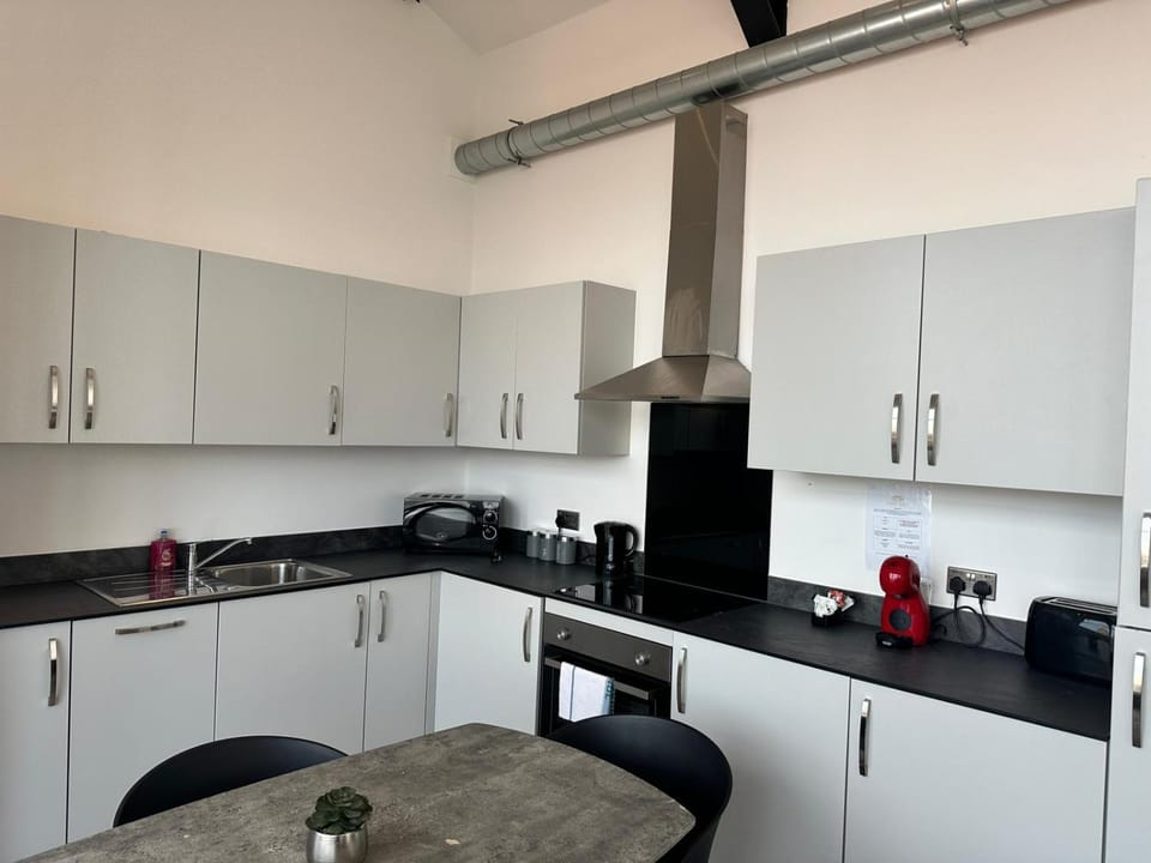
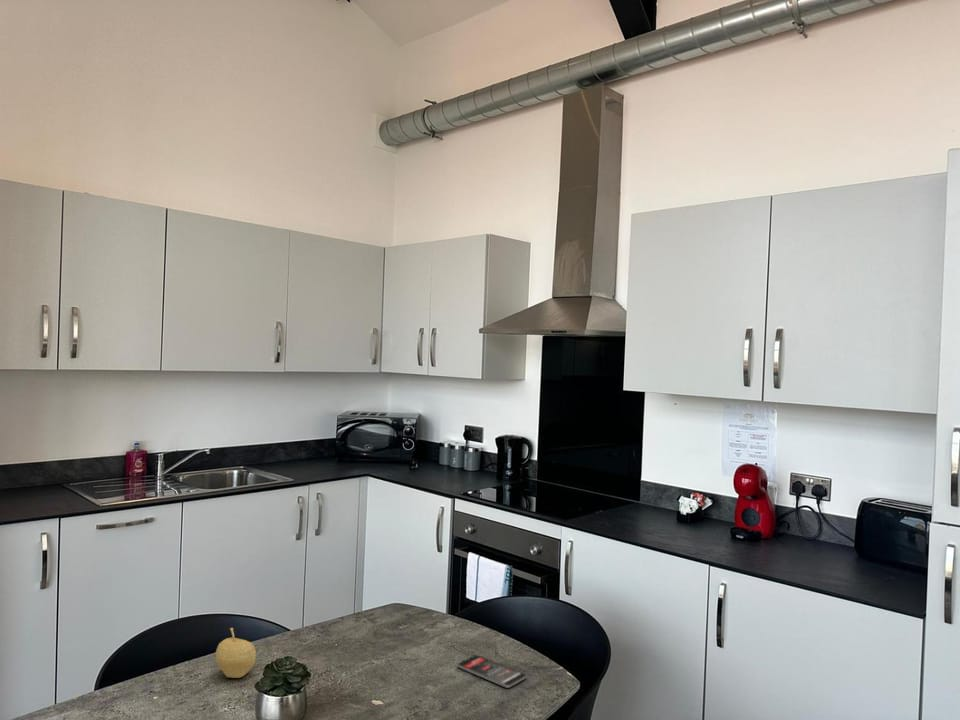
+ smartphone [457,654,527,689]
+ fruit [215,627,257,679]
